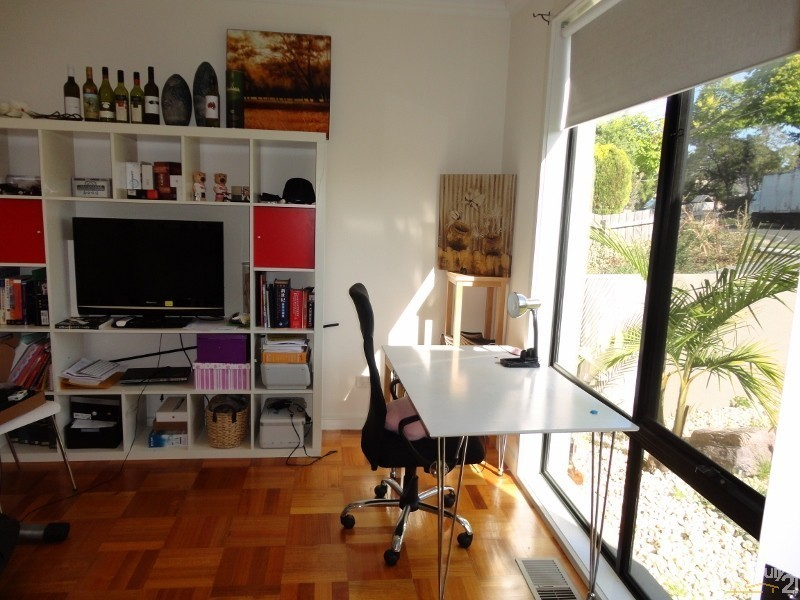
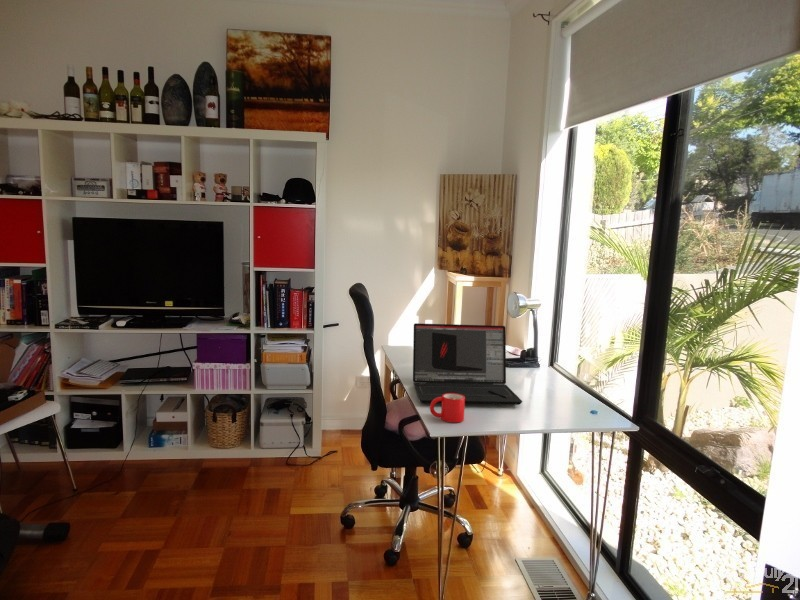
+ laptop [412,322,523,406]
+ mug [429,393,466,423]
